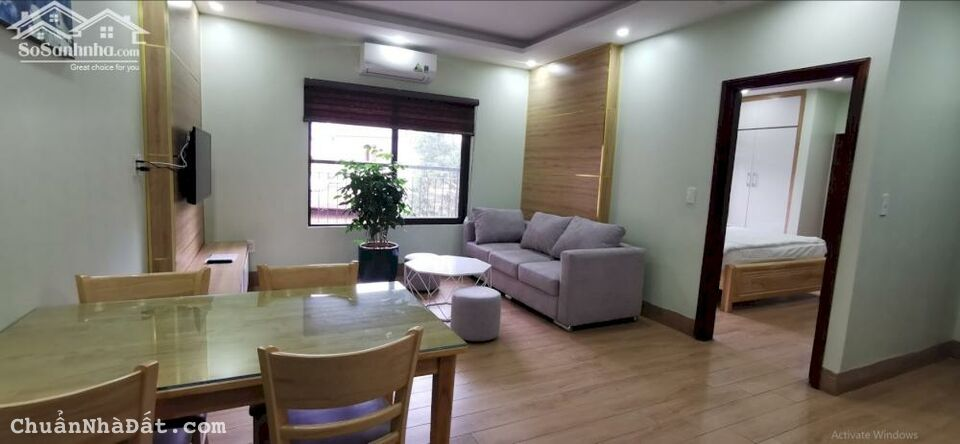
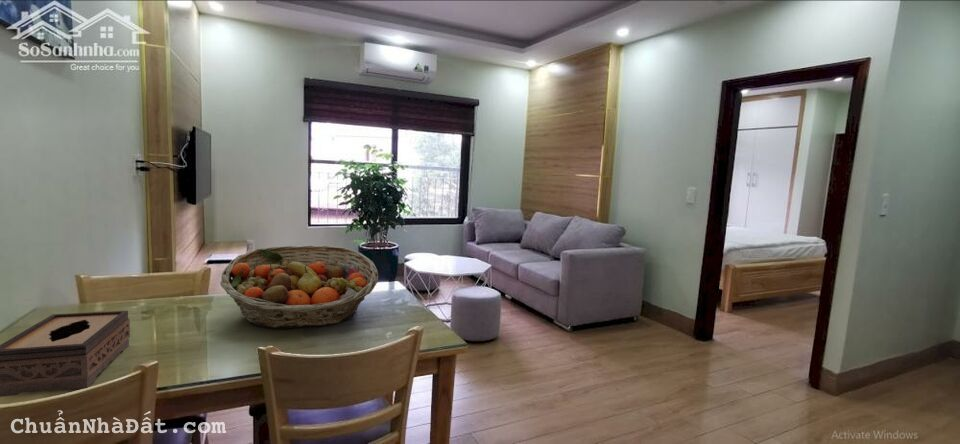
+ fruit basket [219,244,379,329]
+ tissue box [0,310,131,398]
